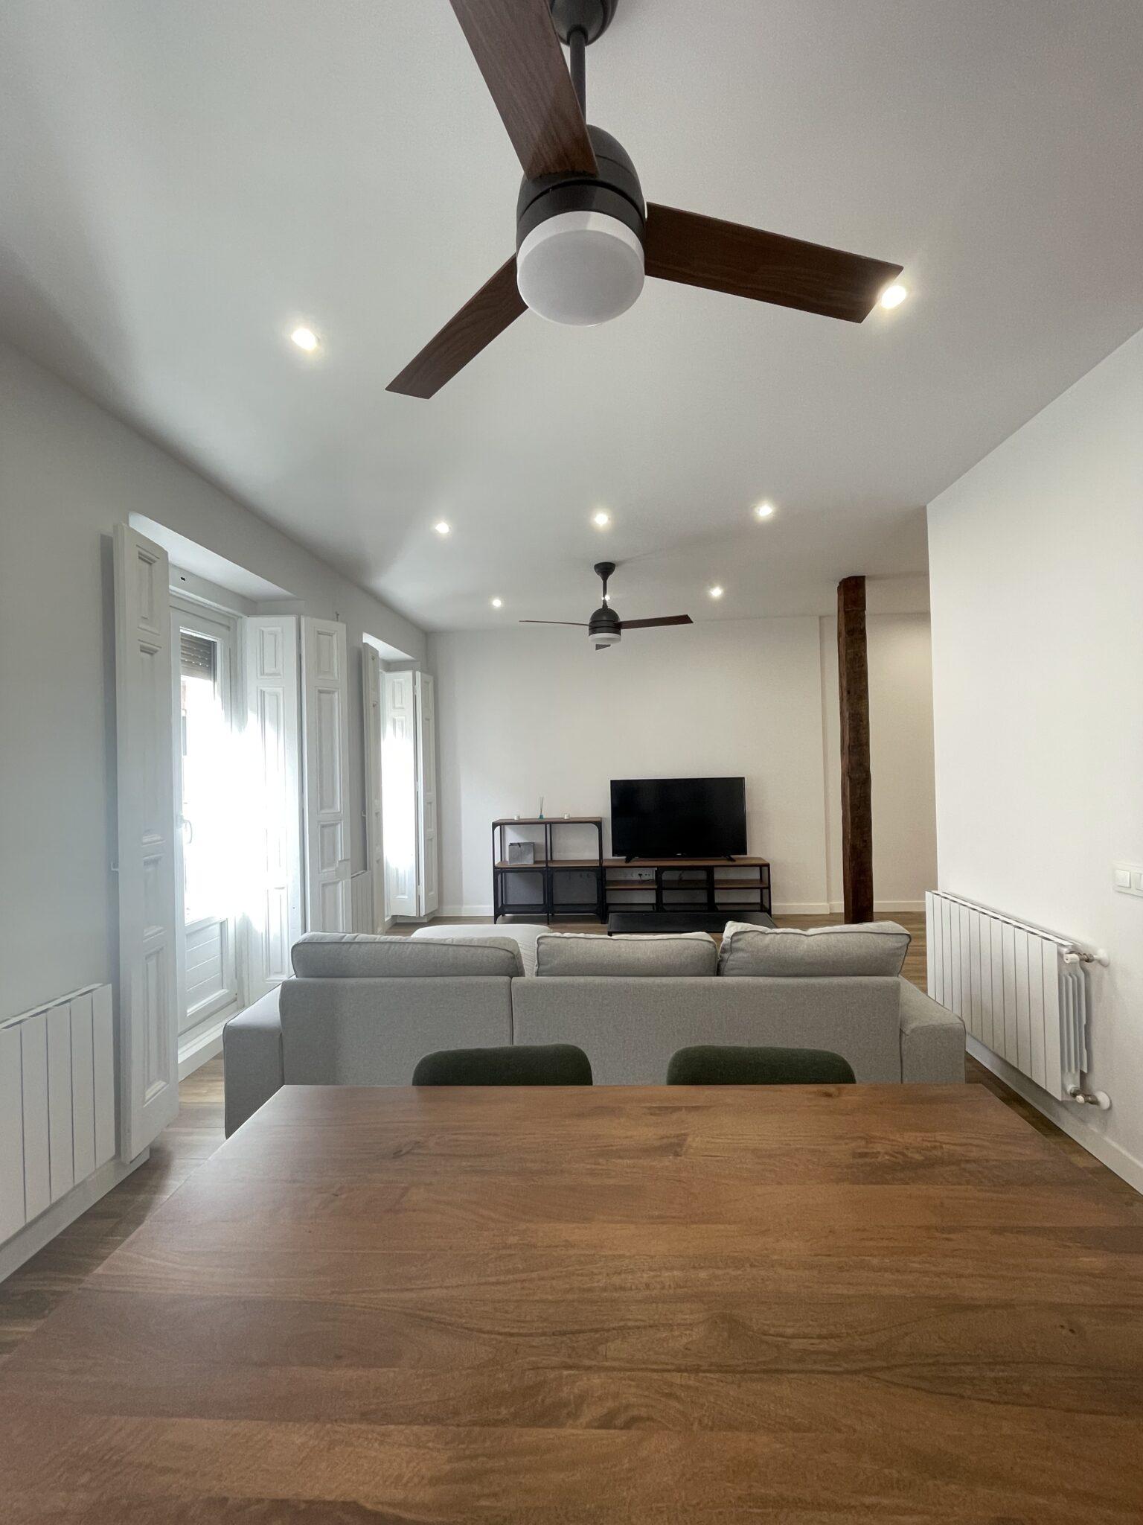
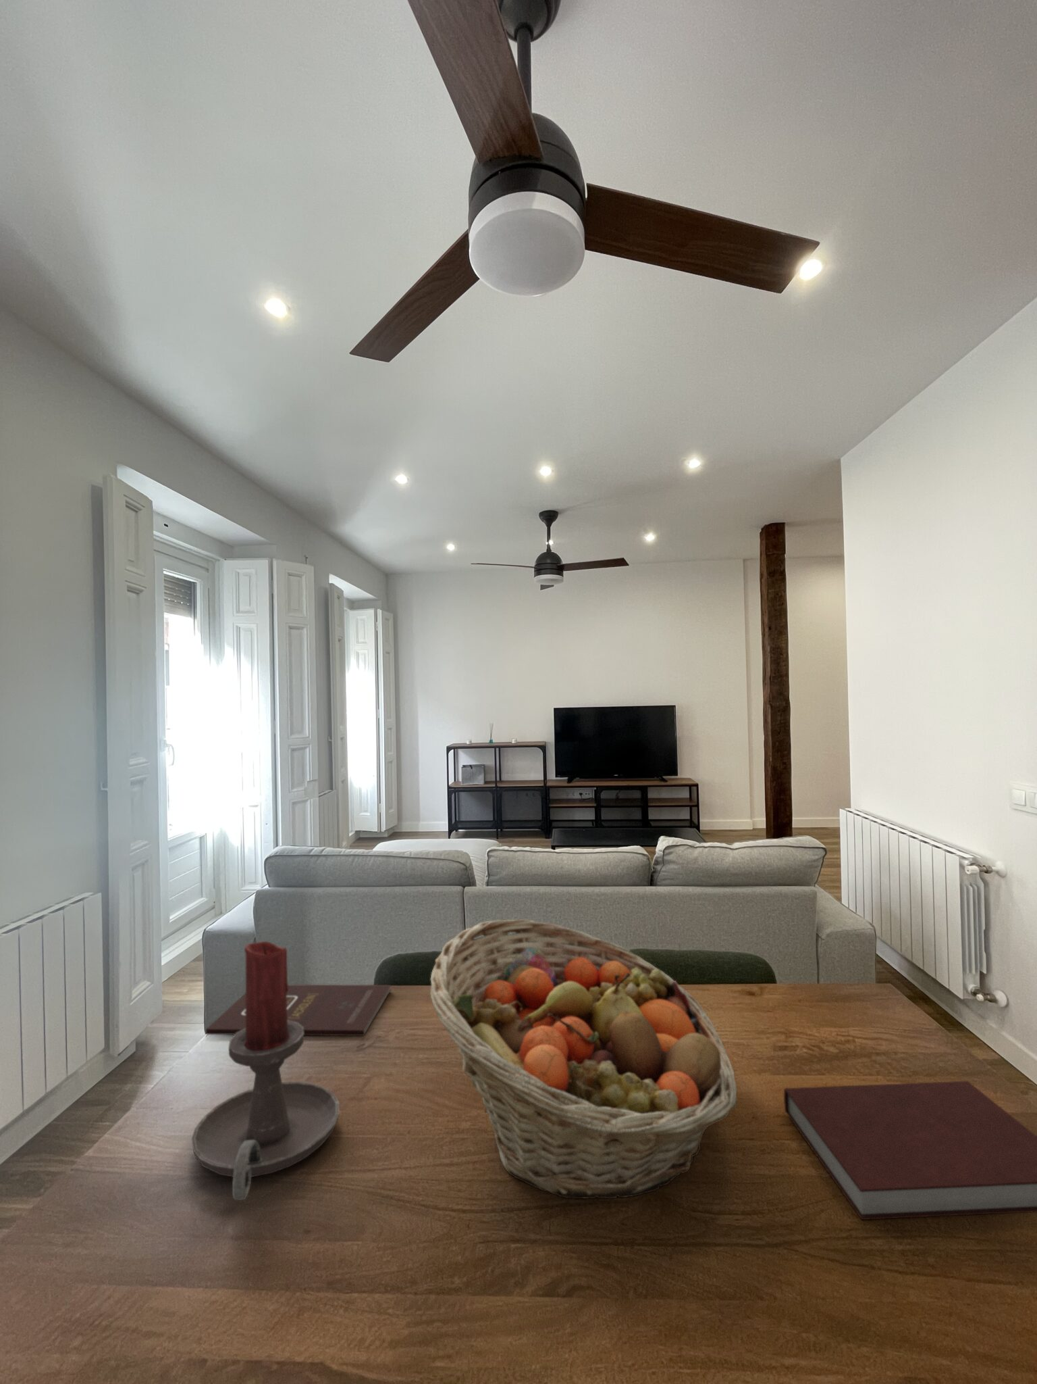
+ candle holder [191,940,340,1201]
+ notebook [783,1081,1037,1221]
+ fruit basket [429,919,737,1200]
+ book [205,984,391,1036]
